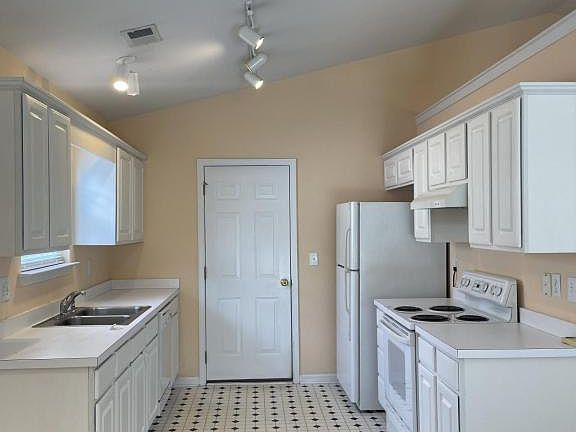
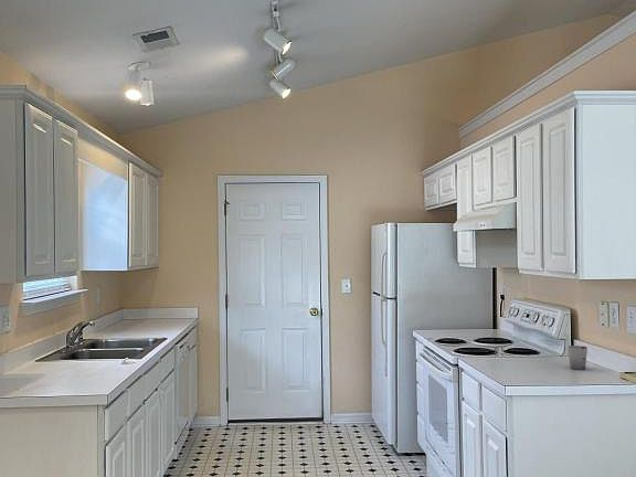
+ cup [566,344,589,371]
